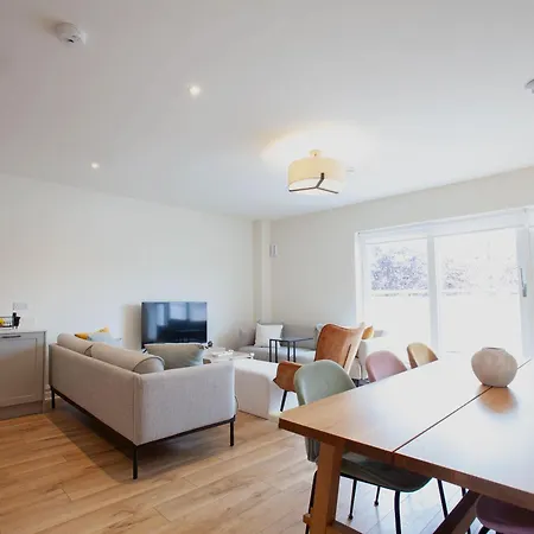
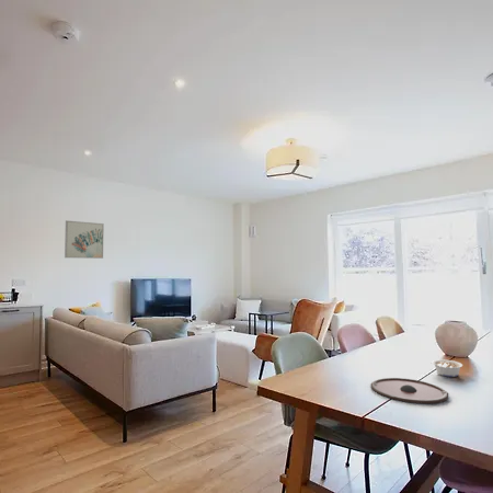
+ legume [432,358,463,378]
+ wall art [64,219,105,260]
+ plate [370,377,449,405]
